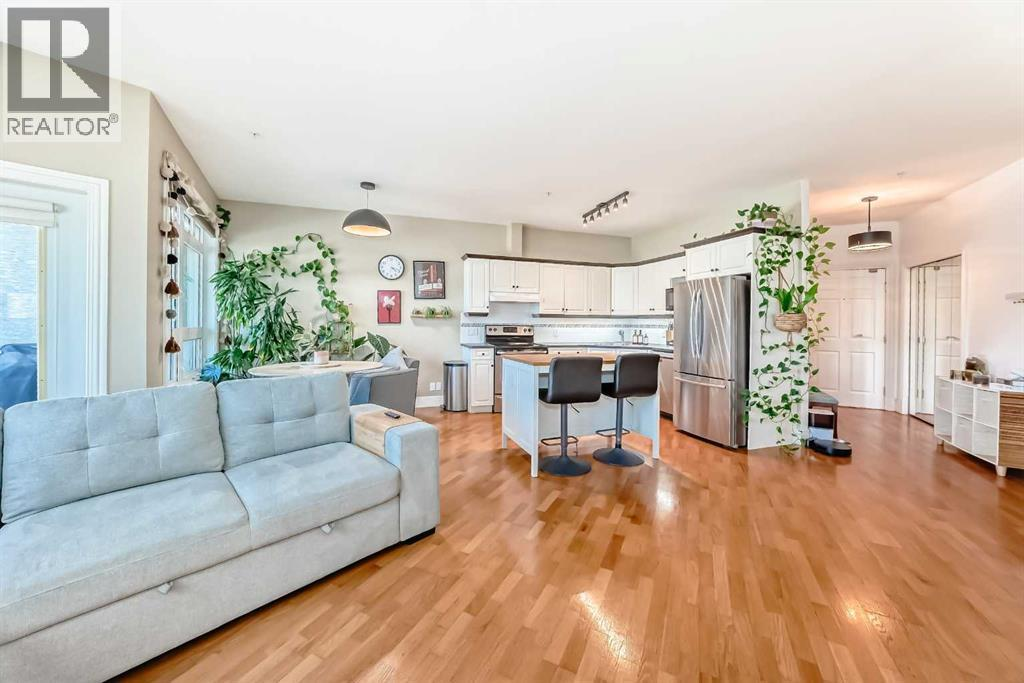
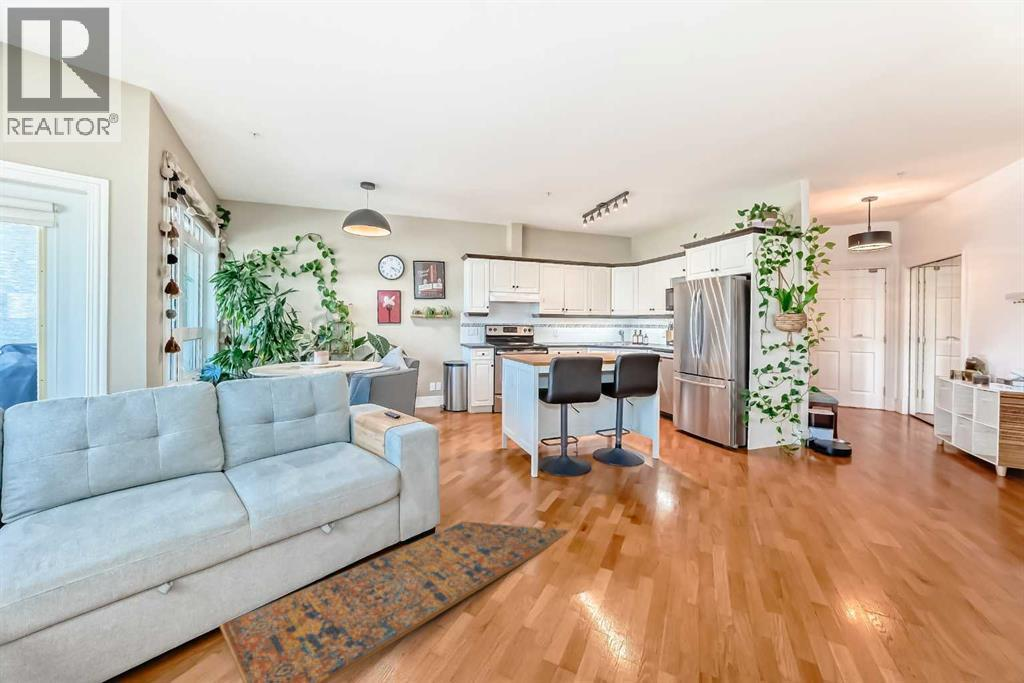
+ rug [219,521,572,683]
